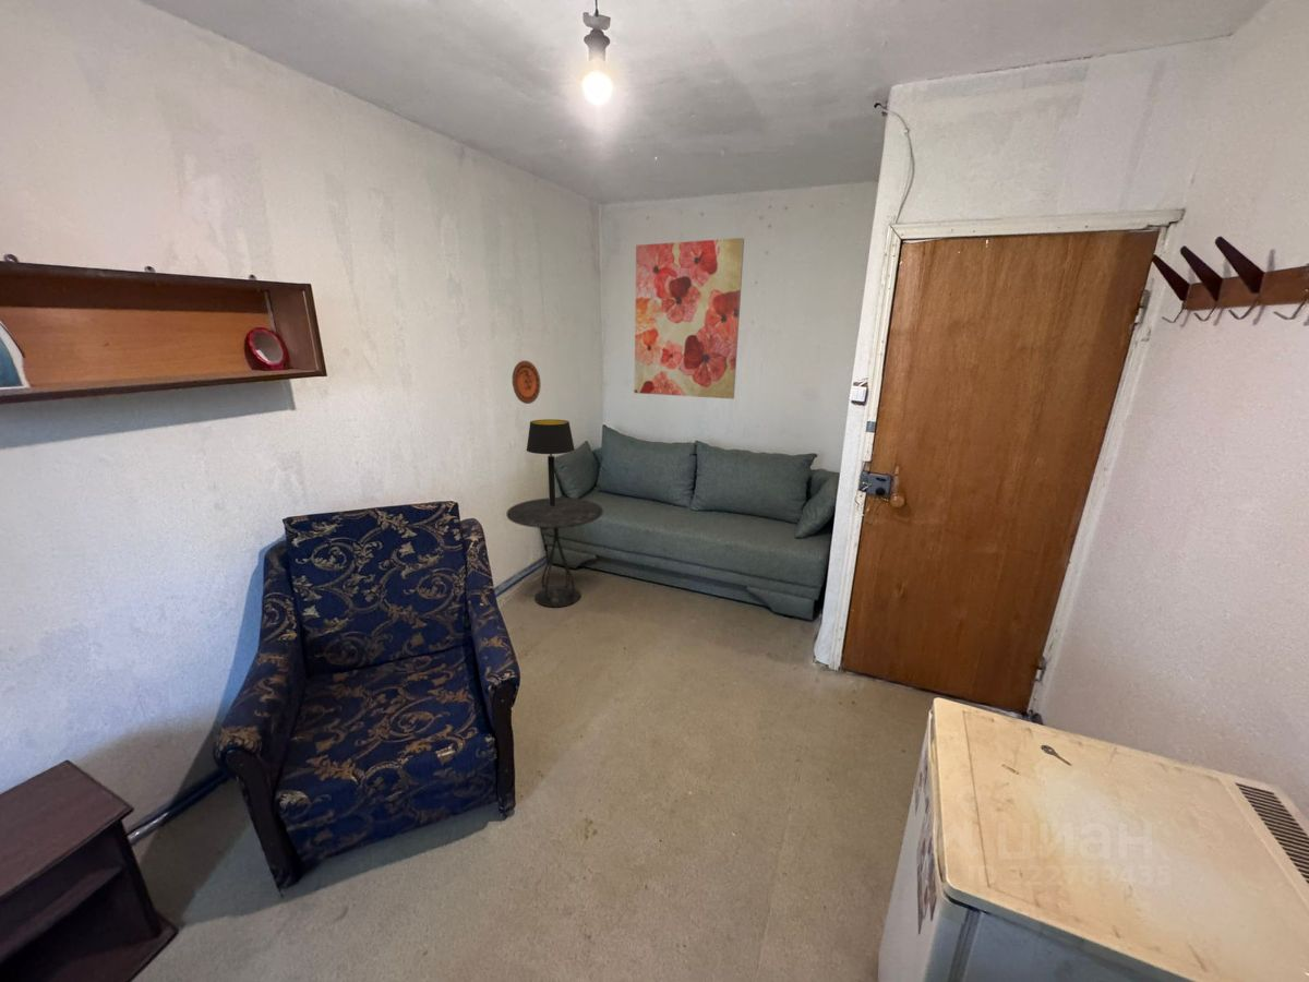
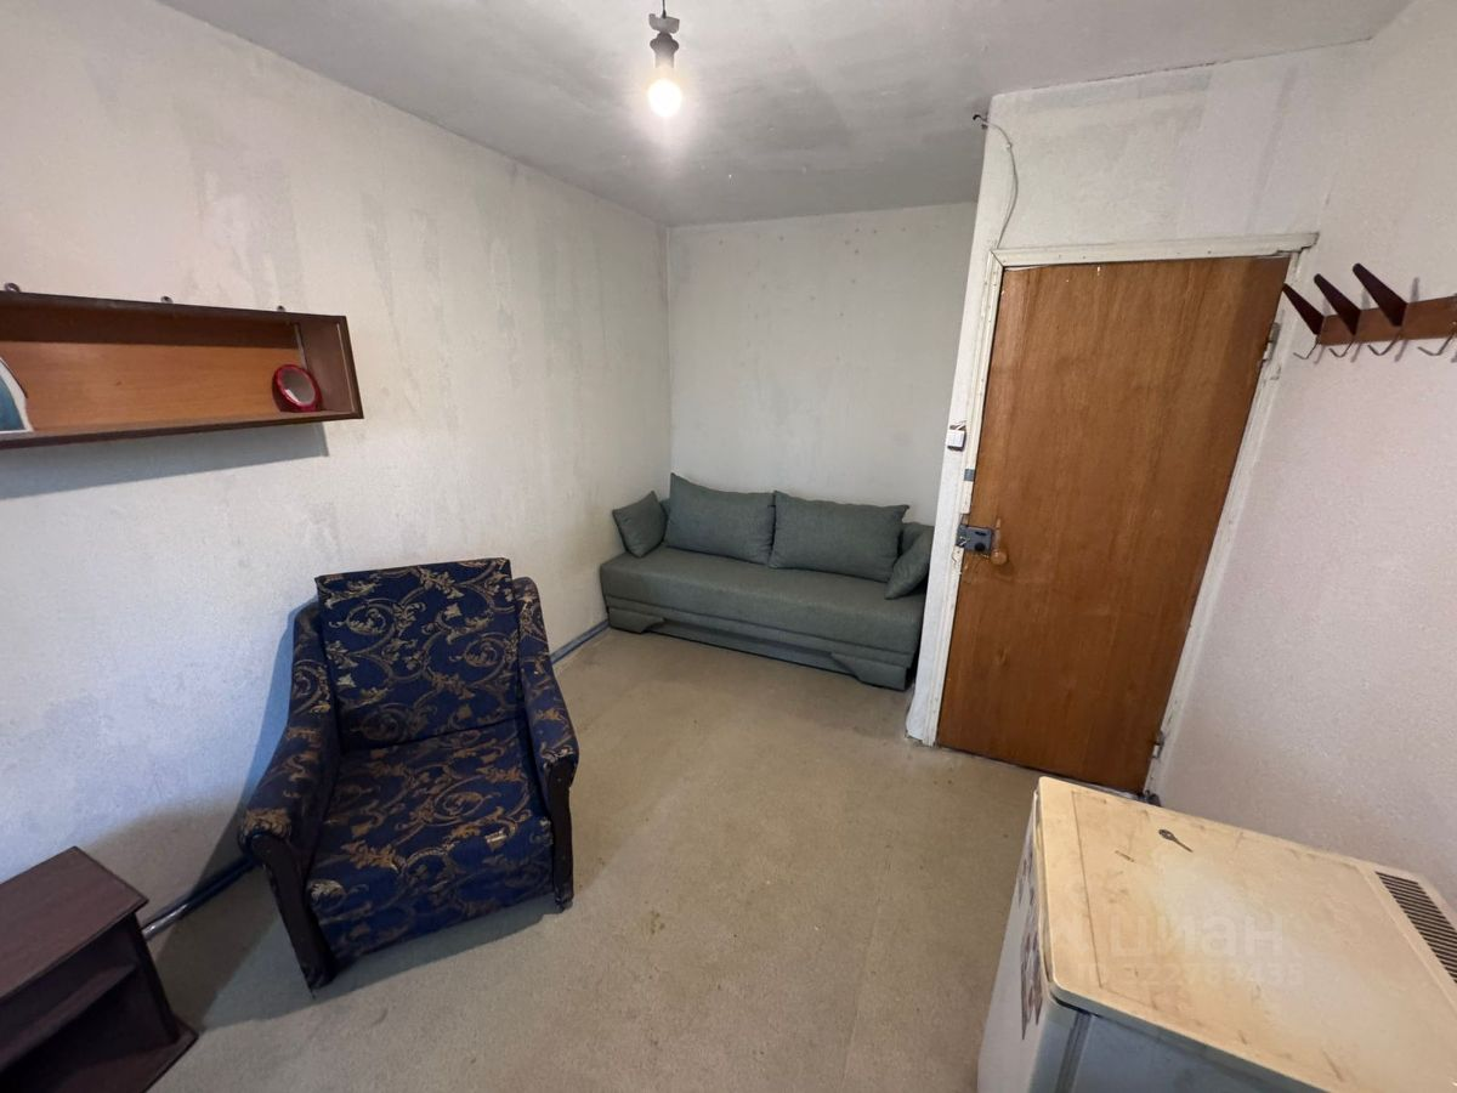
- decorative plate [512,360,541,405]
- wall art [634,237,745,400]
- side table [505,496,604,608]
- table lamp [526,418,576,506]
